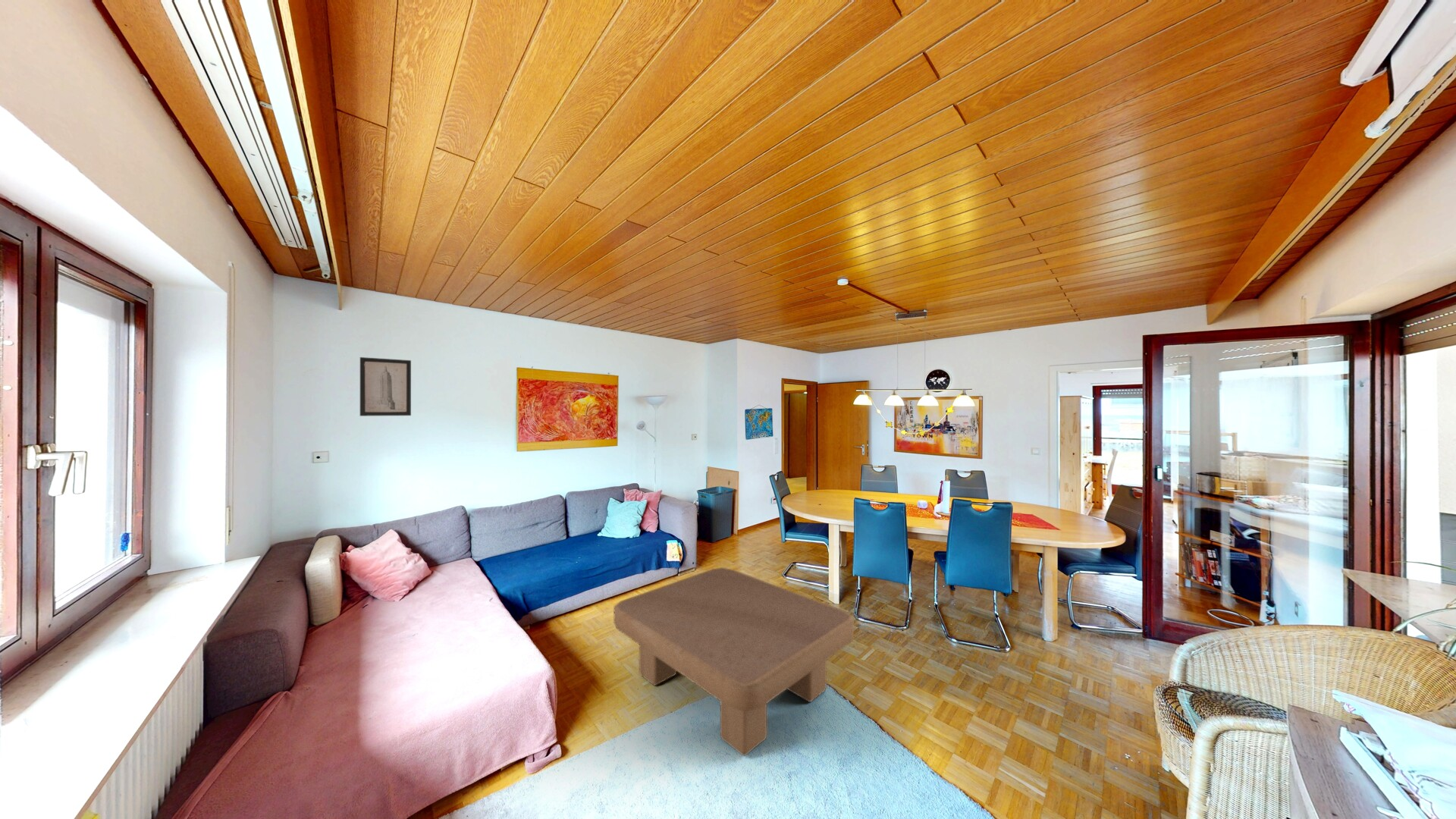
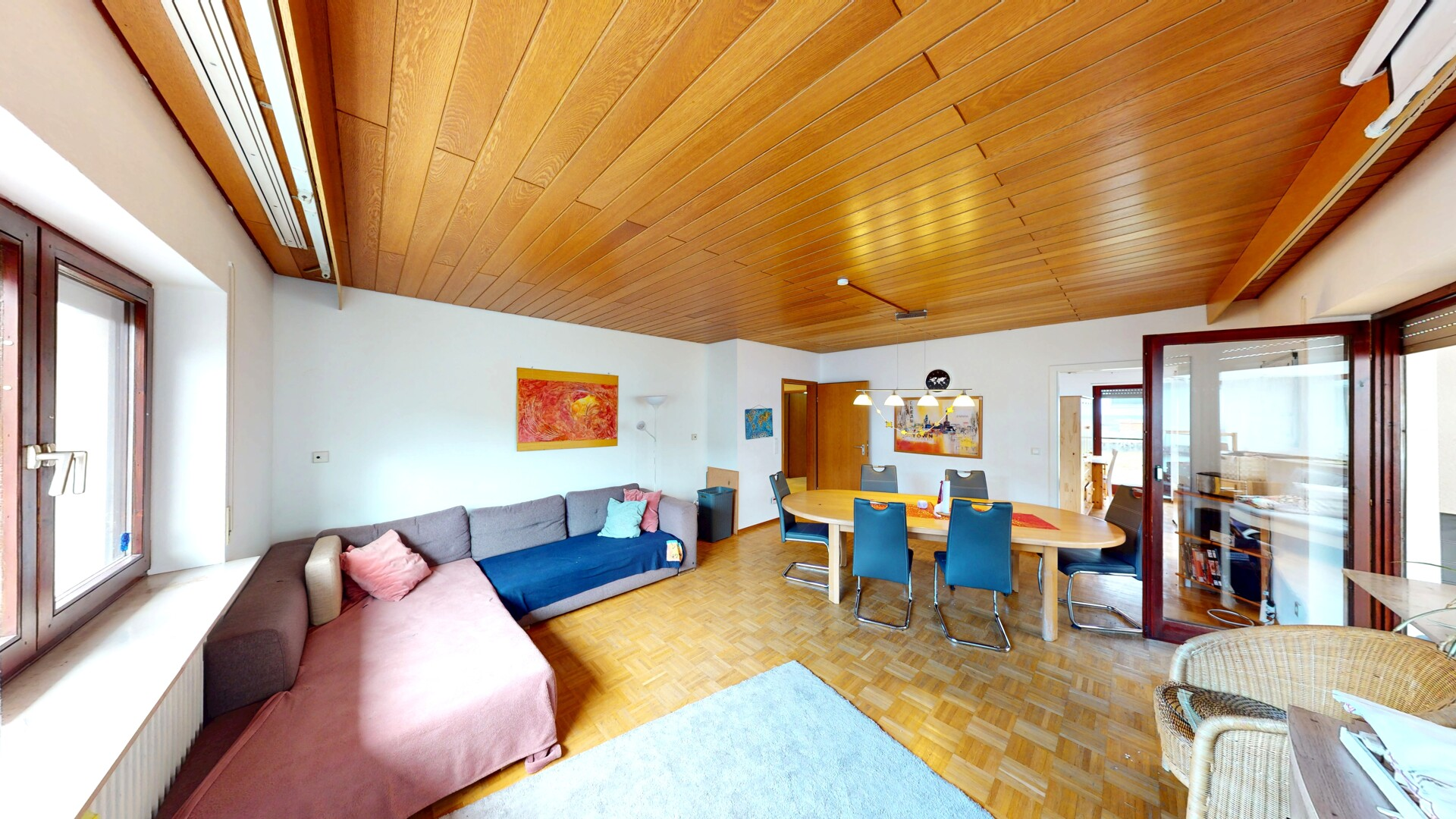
- wall art [359,356,412,417]
- coffee table [613,567,855,756]
